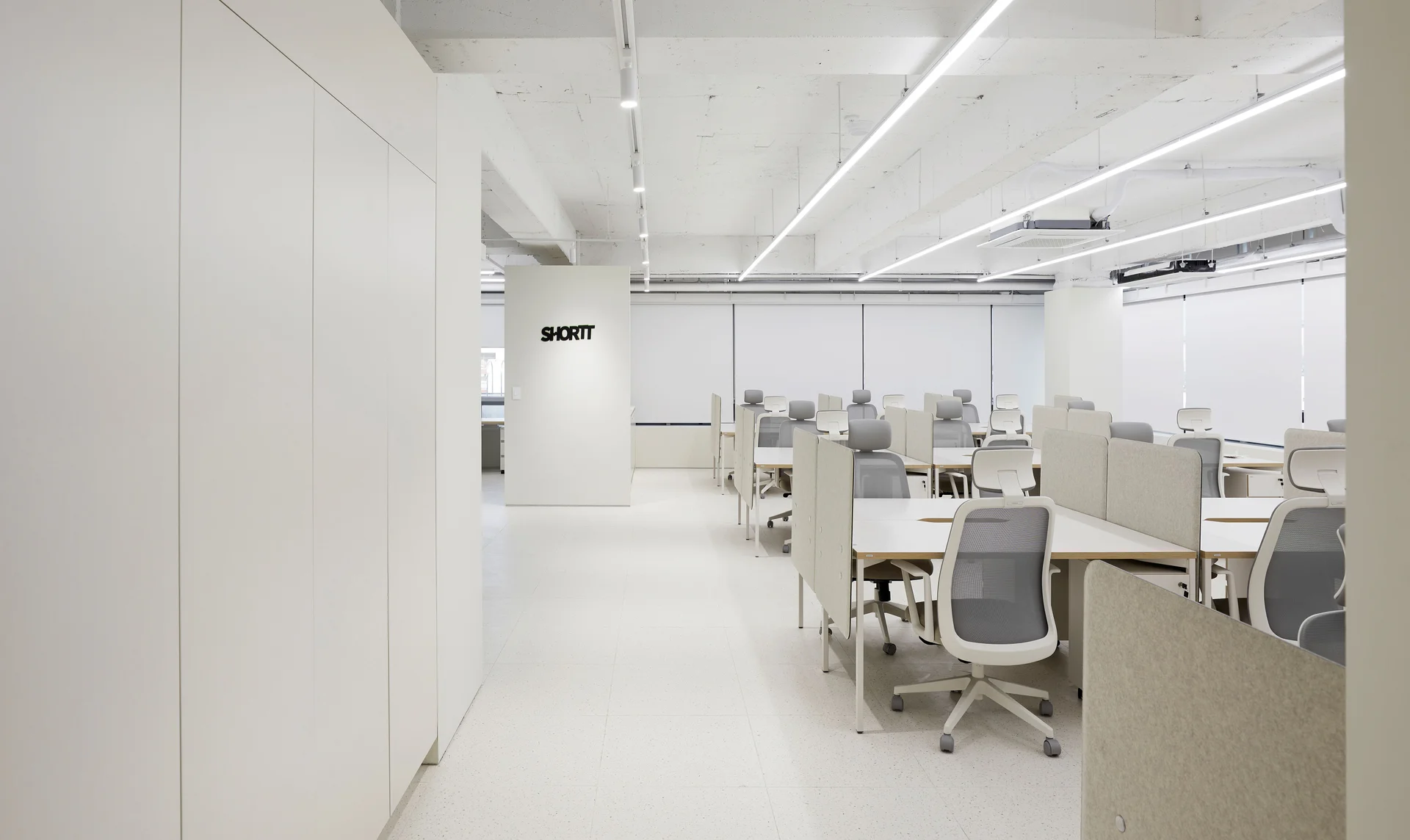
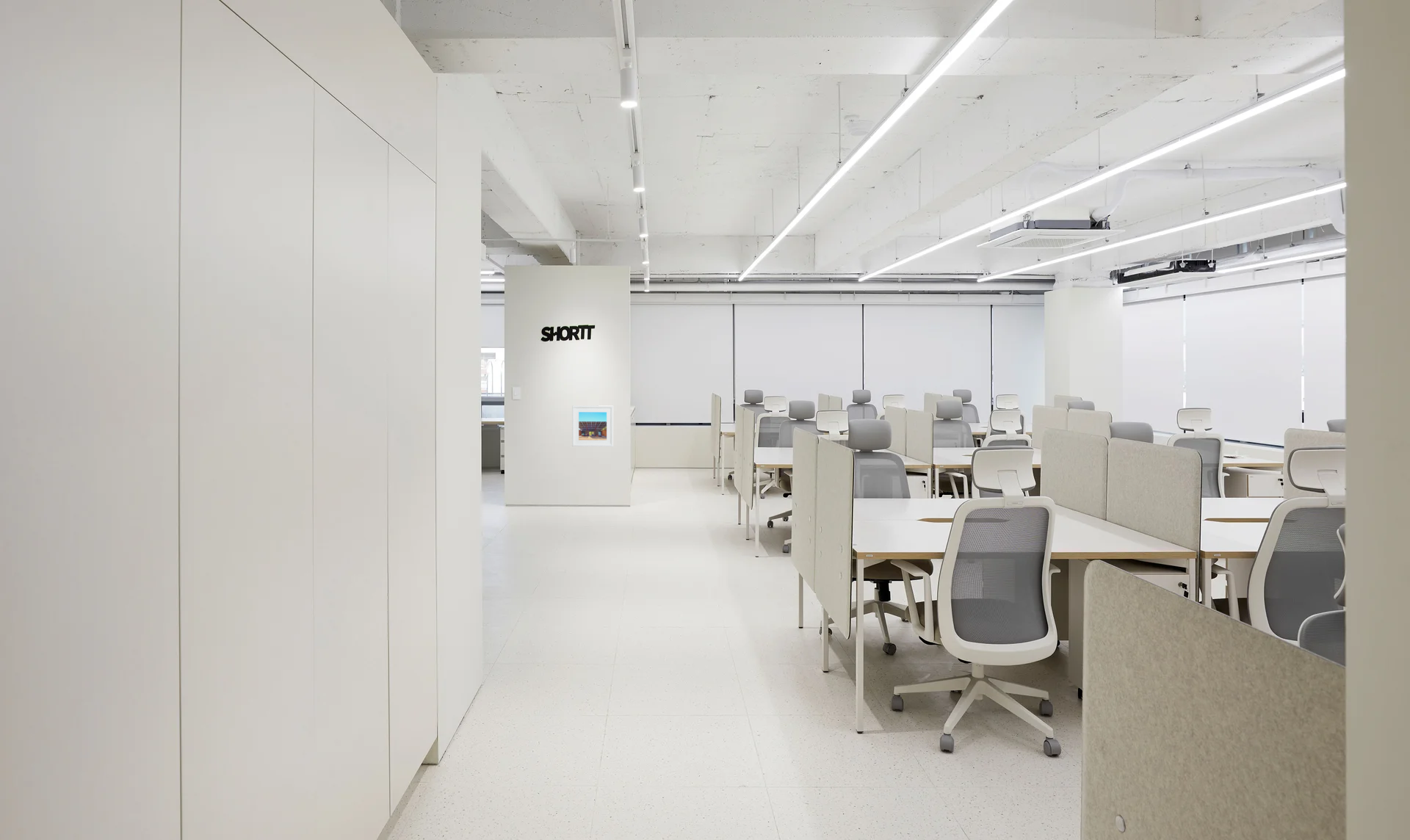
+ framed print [571,405,614,447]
